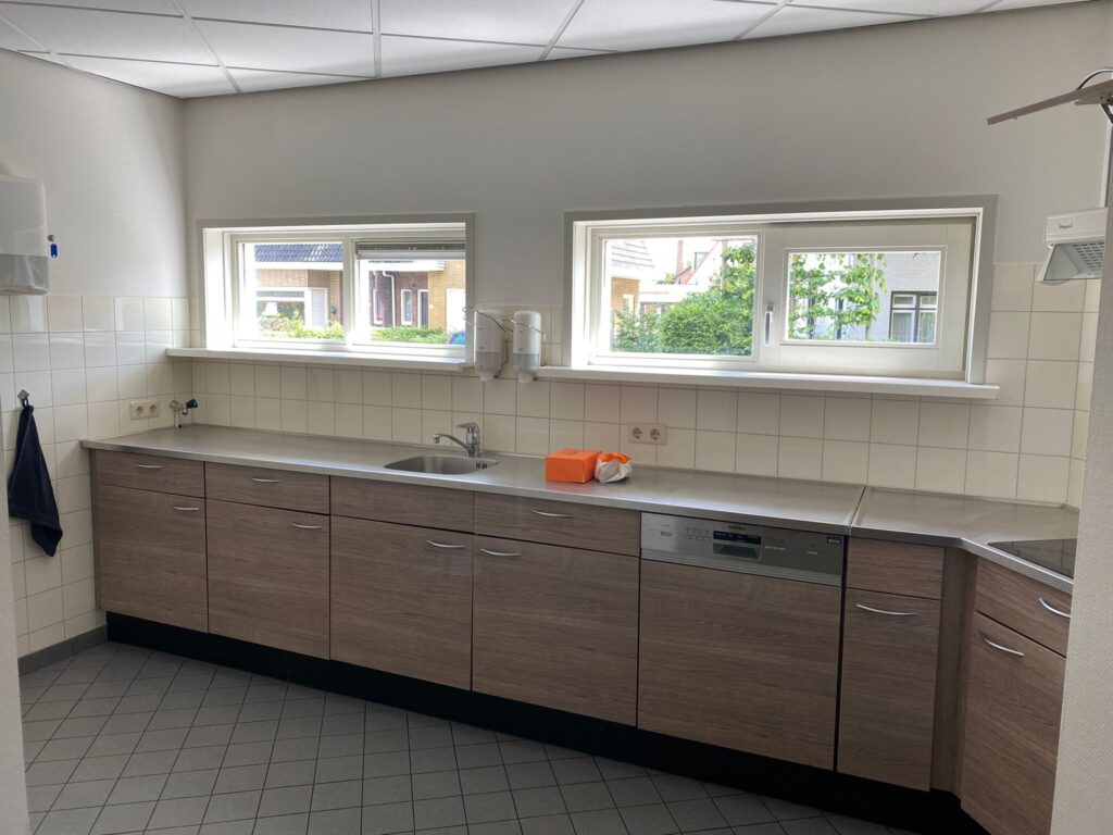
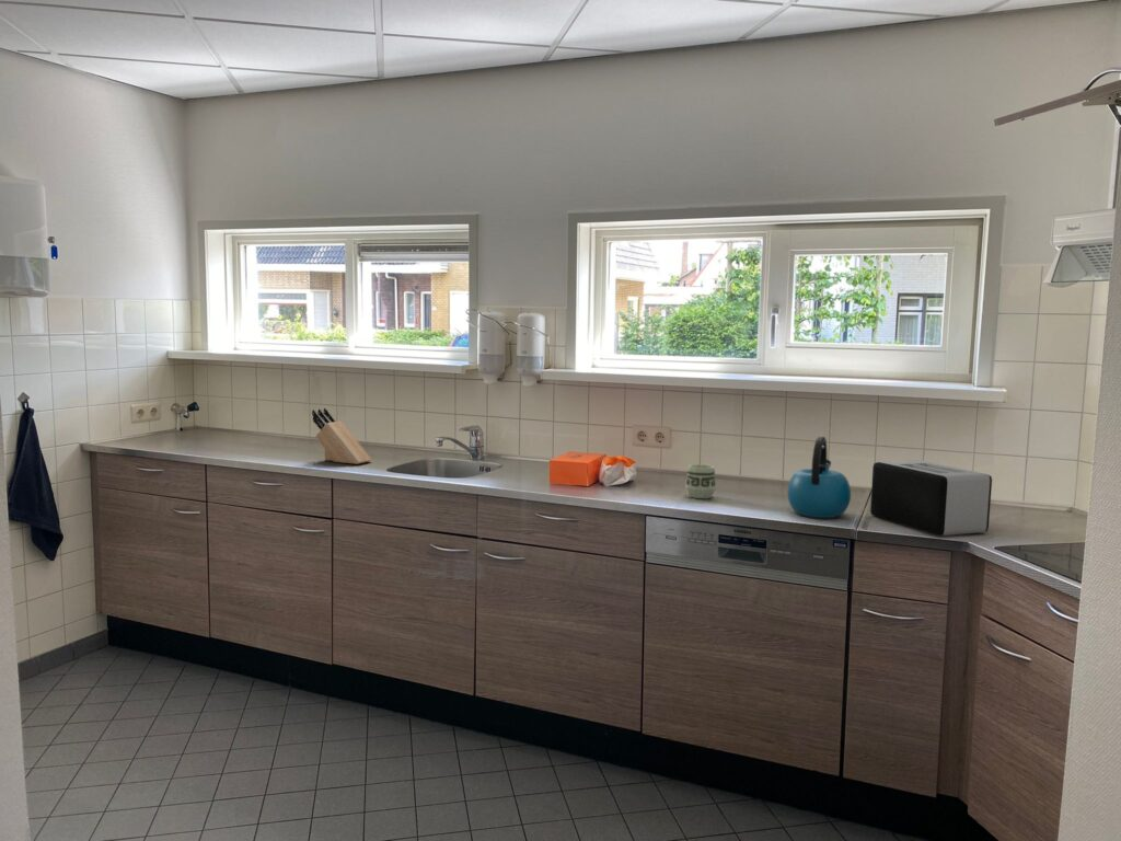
+ cup [684,463,717,499]
+ knife block [311,407,372,465]
+ toaster [869,459,993,537]
+ kettle [786,436,852,519]
